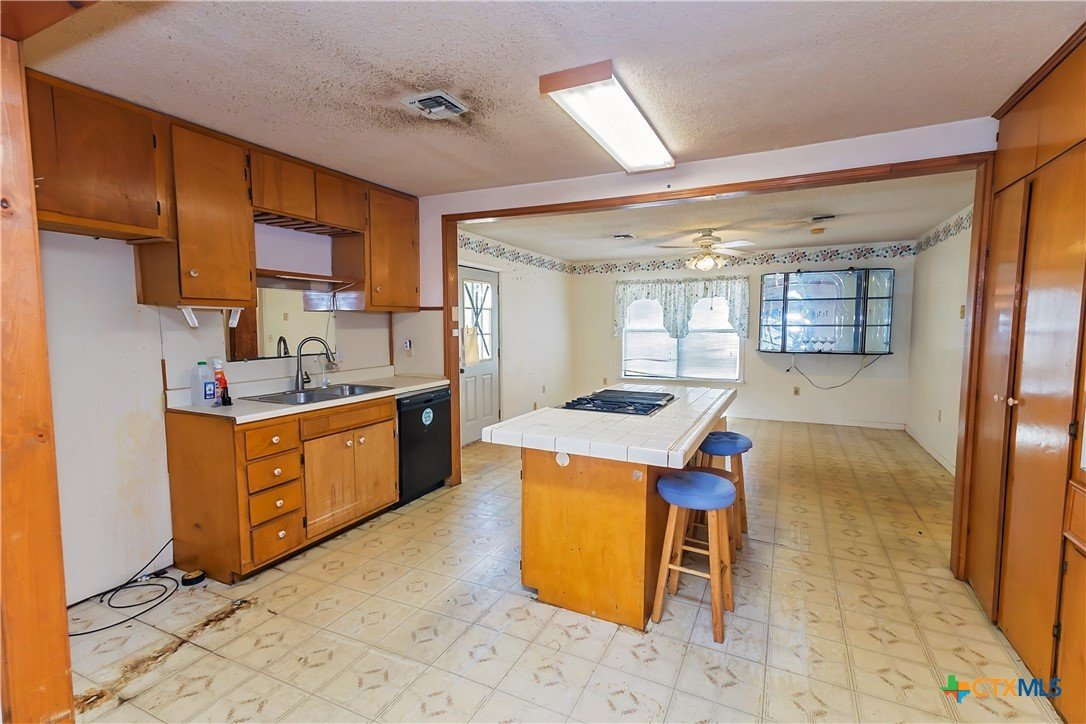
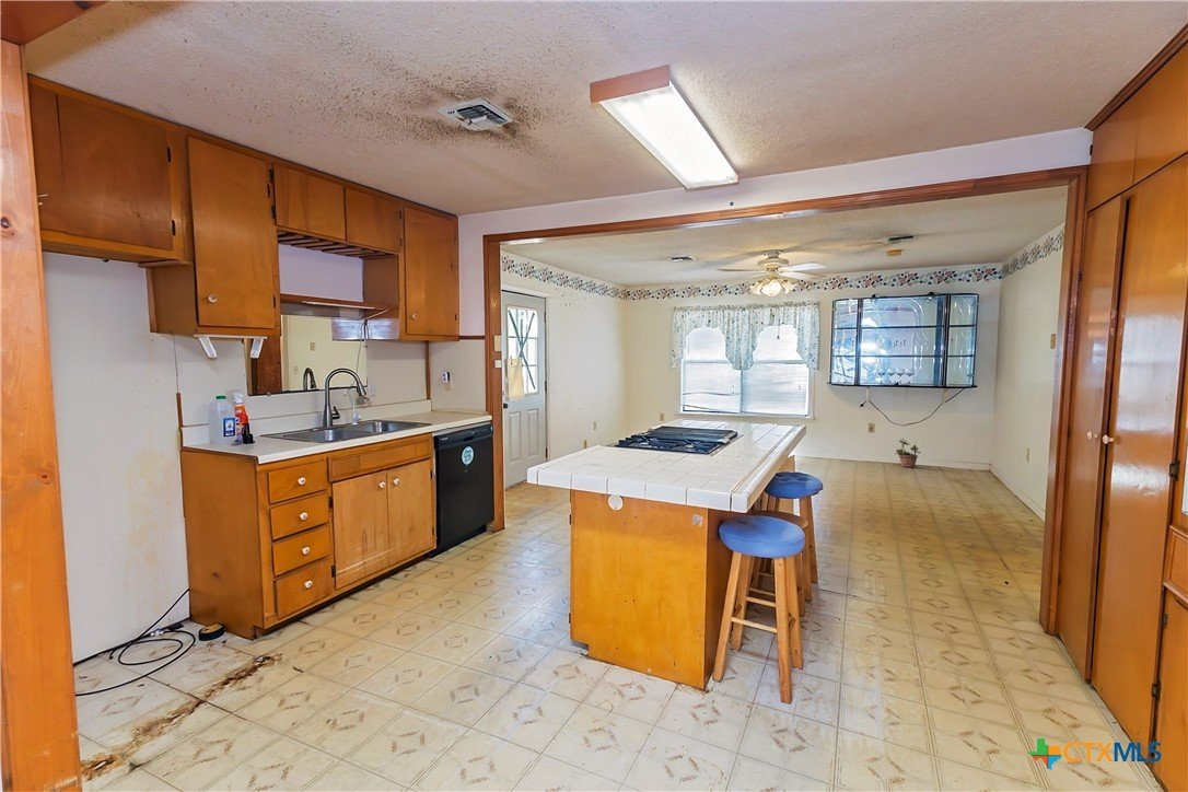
+ potted plant [894,438,922,469]
